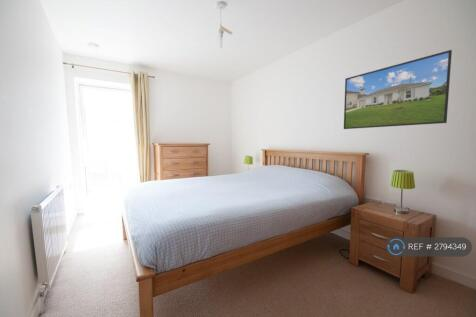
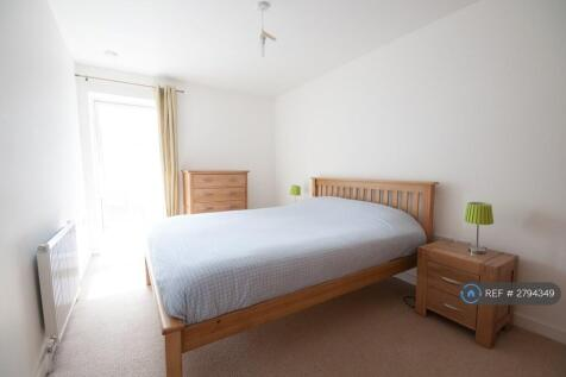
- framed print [343,49,453,130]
